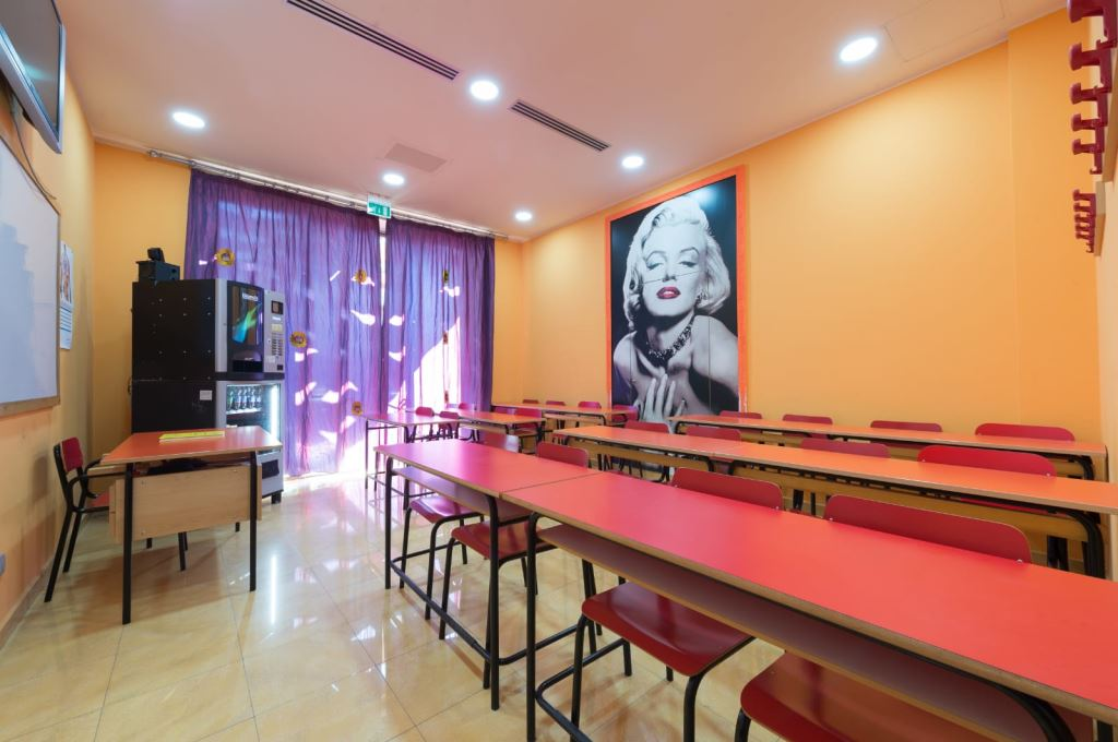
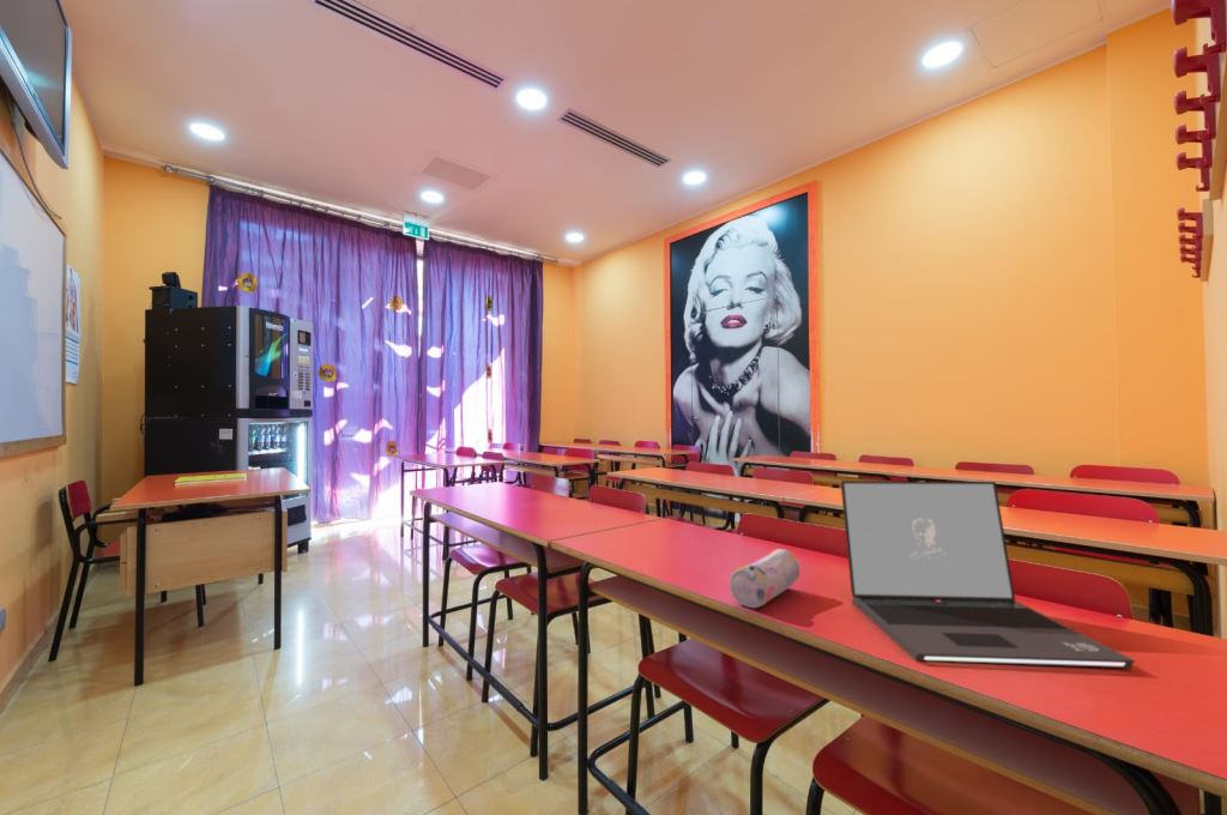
+ pencil case [729,548,802,609]
+ laptop [840,479,1136,669]
